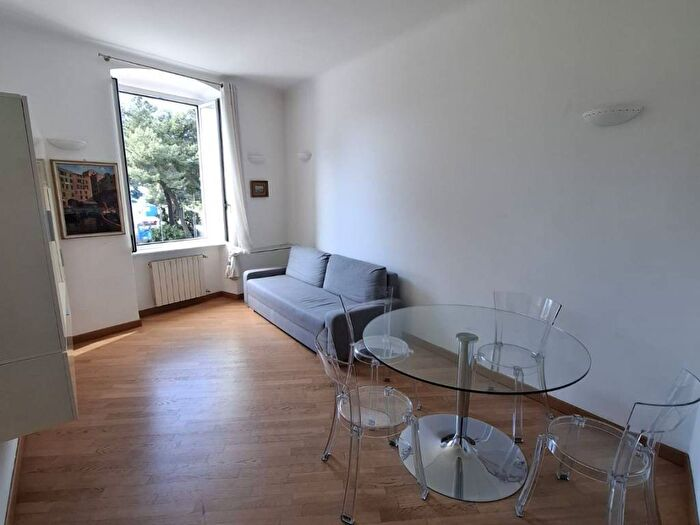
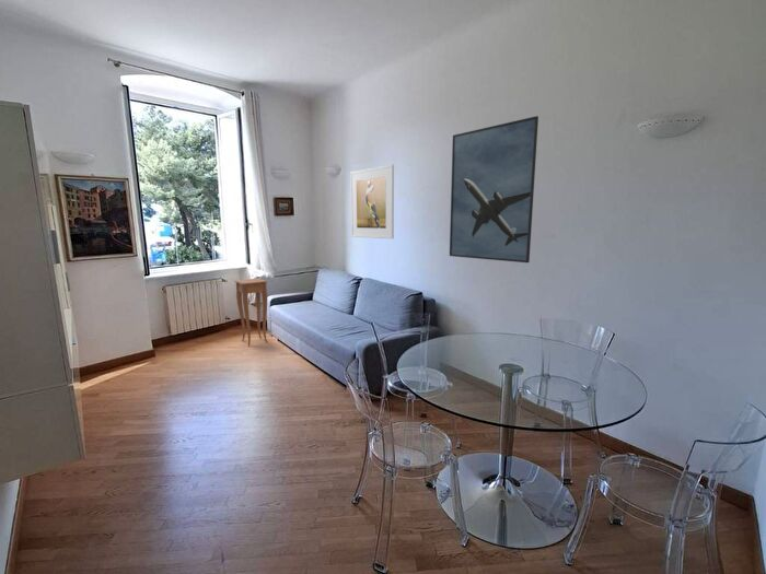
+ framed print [349,163,395,239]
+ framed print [449,115,539,263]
+ side table [233,278,268,347]
